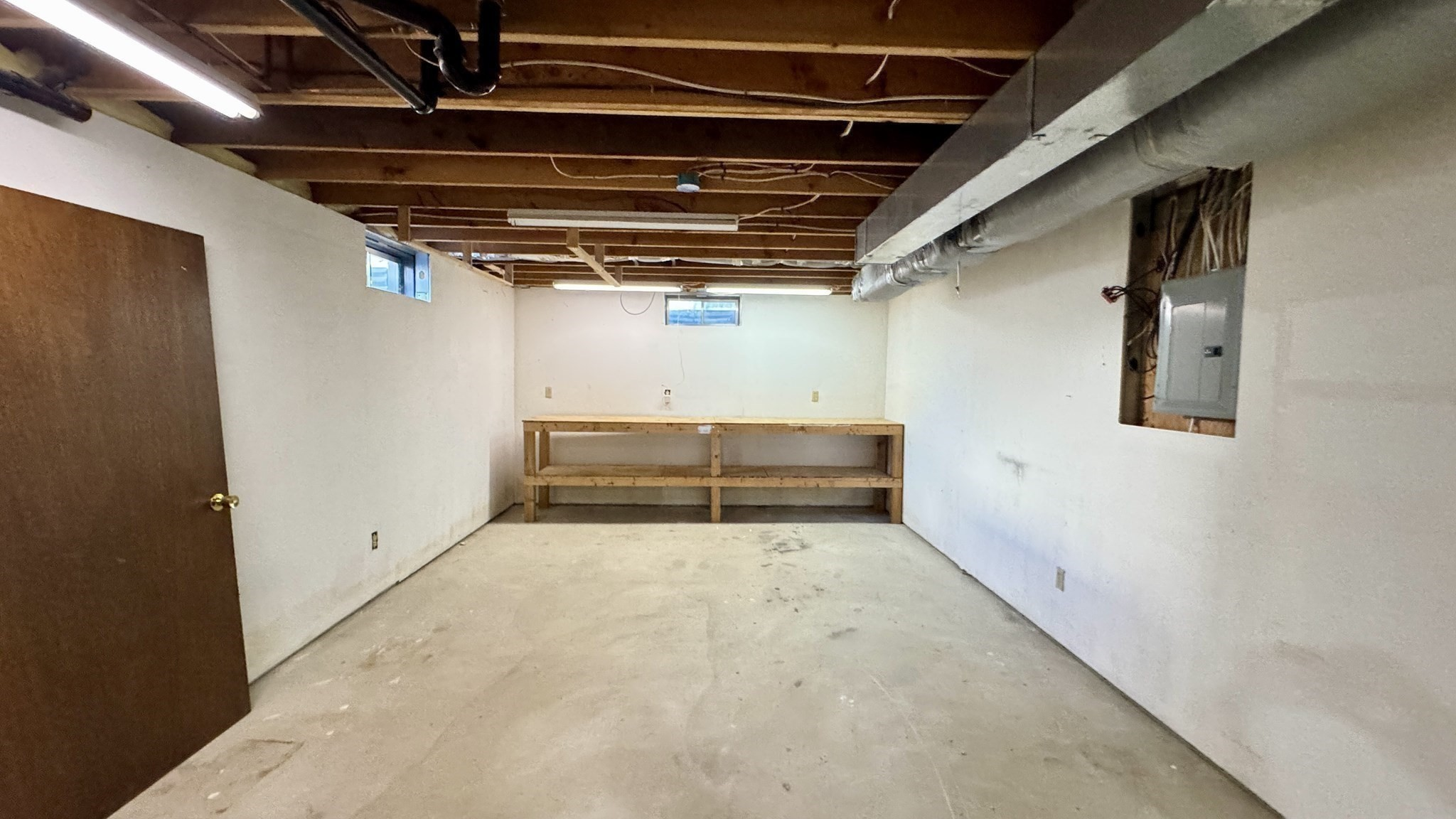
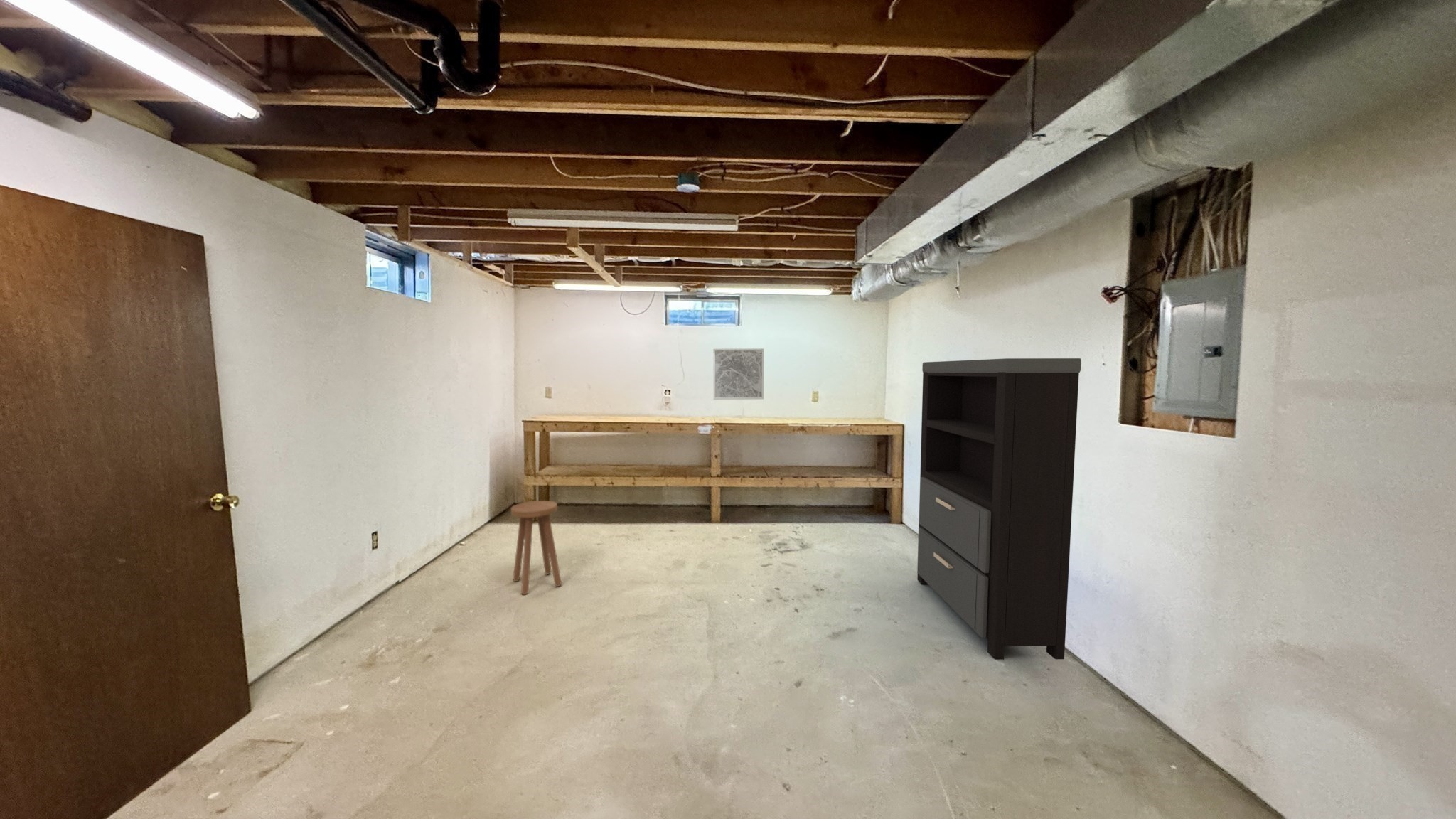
+ wall art [712,348,764,400]
+ shelving unit [916,358,1082,660]
+ stool [510,500,562,596]
